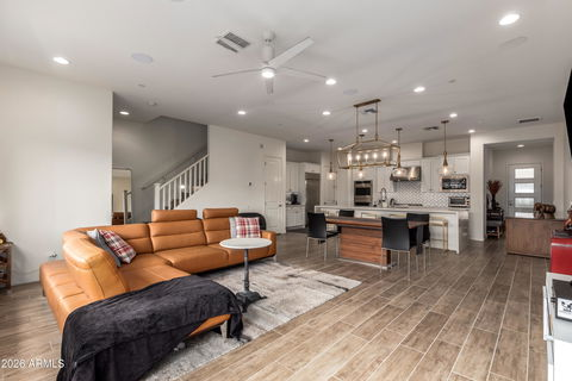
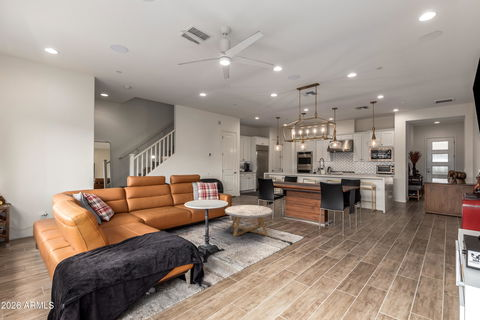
+ coffee table [224,204,273,238]
